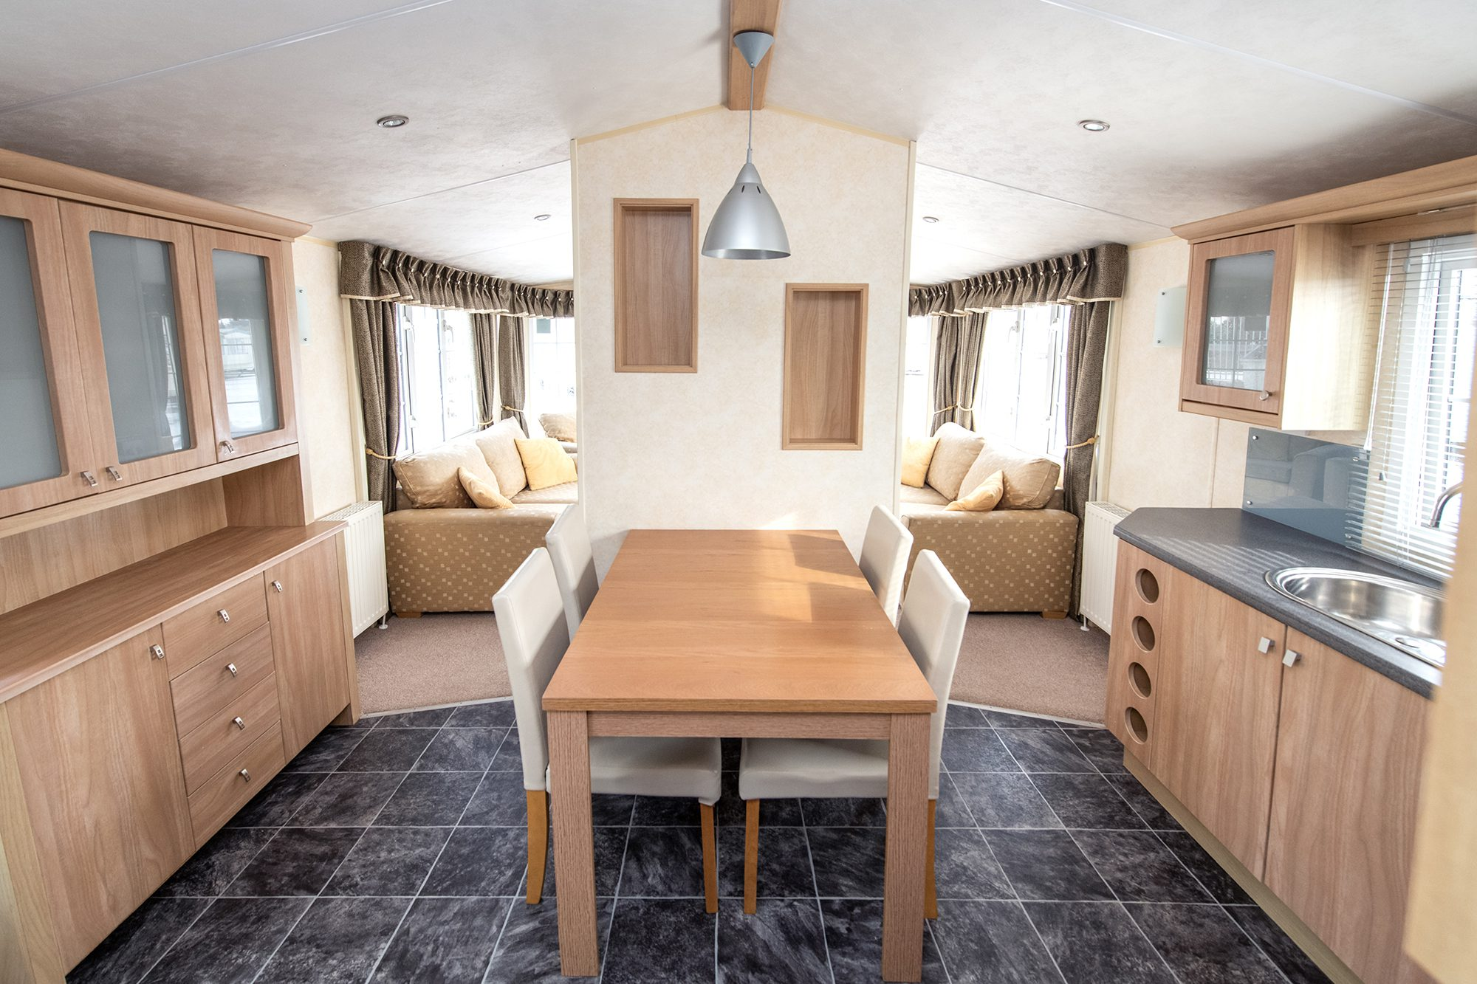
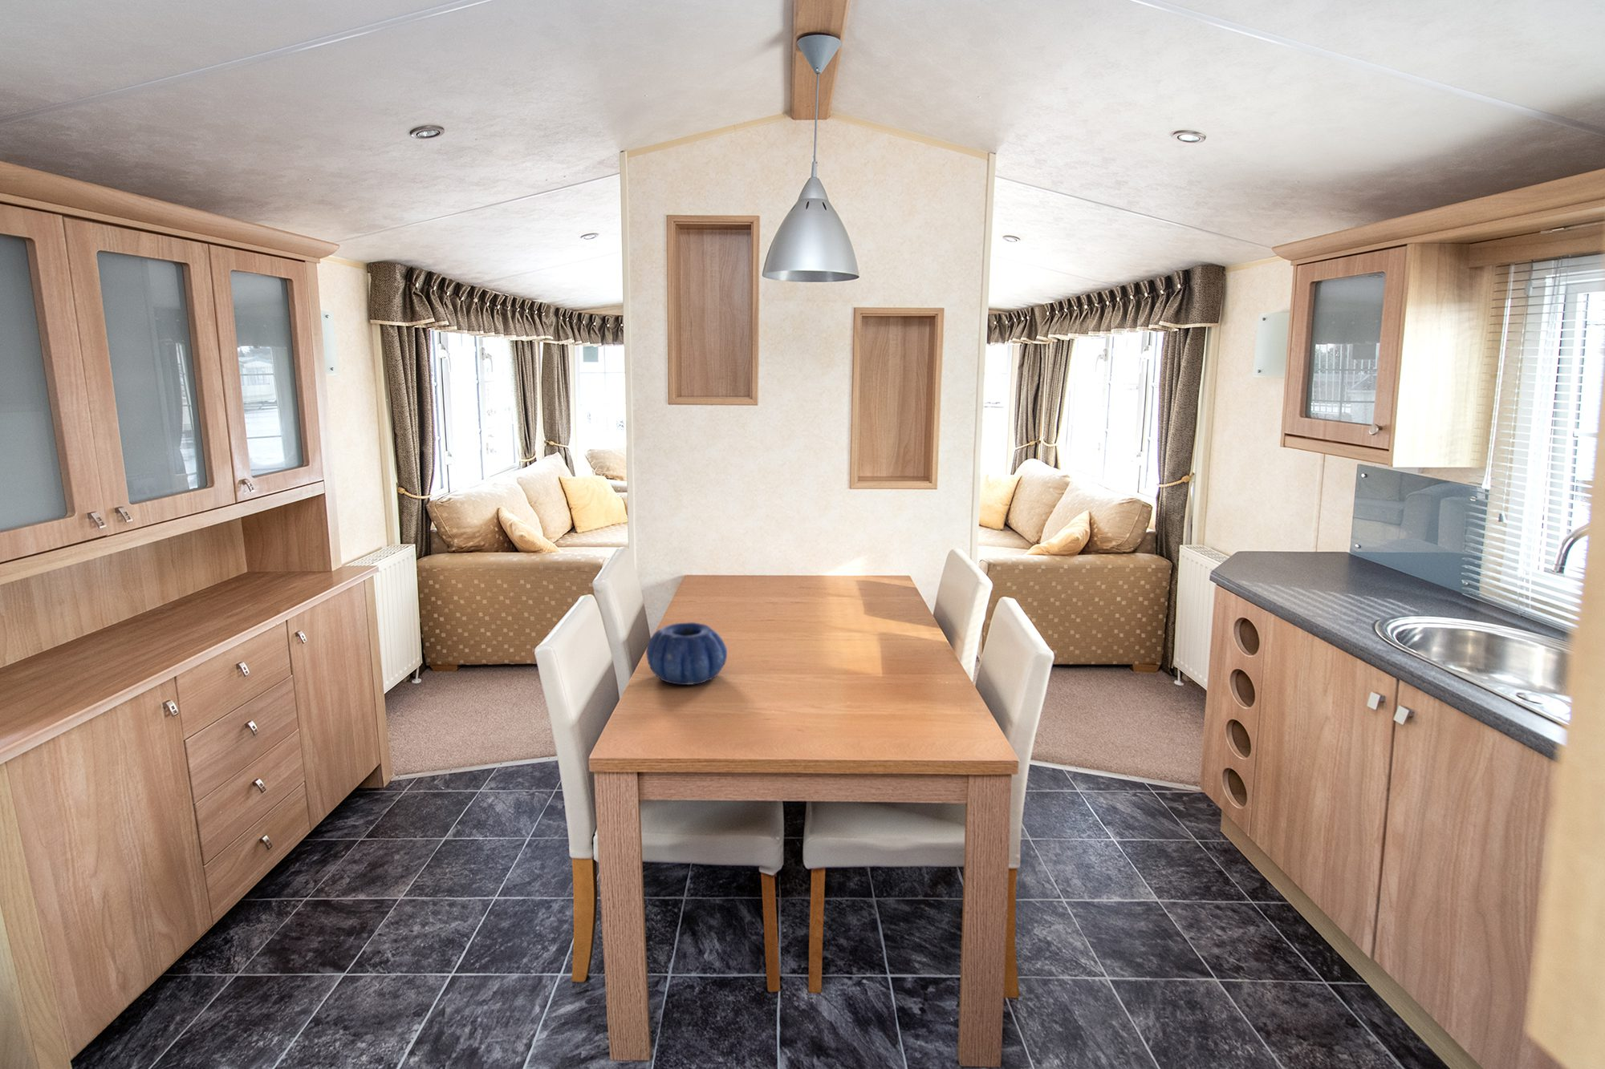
+ decorative bowl [646,622,728,686]
